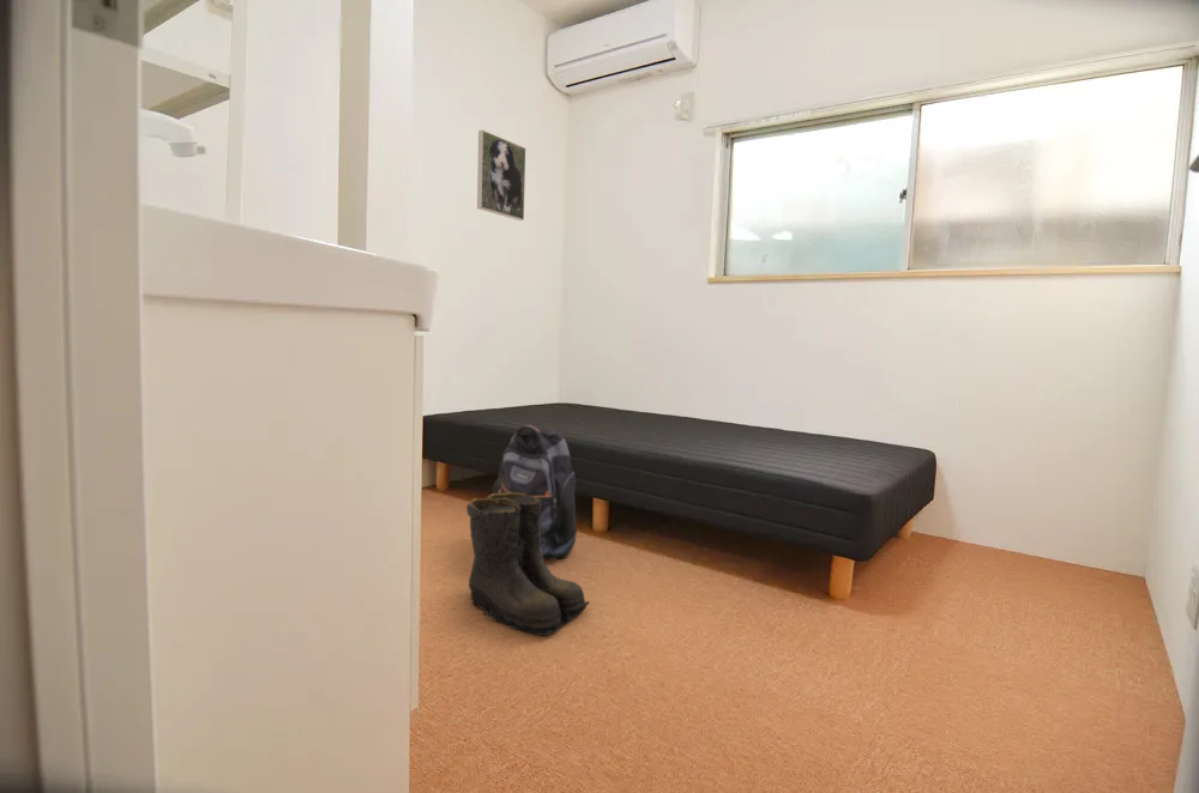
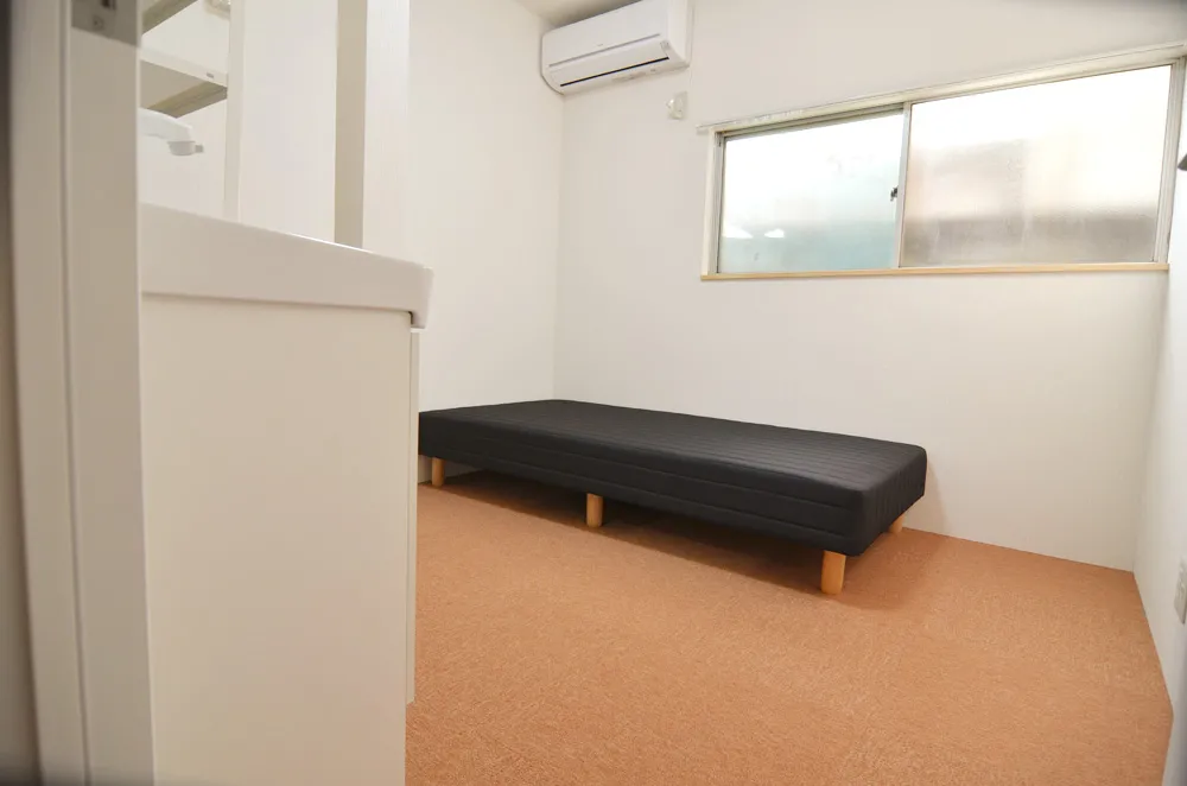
- boots [465,492,591,637]
- backpack [492,423,578,562]
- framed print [476,129,526,222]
